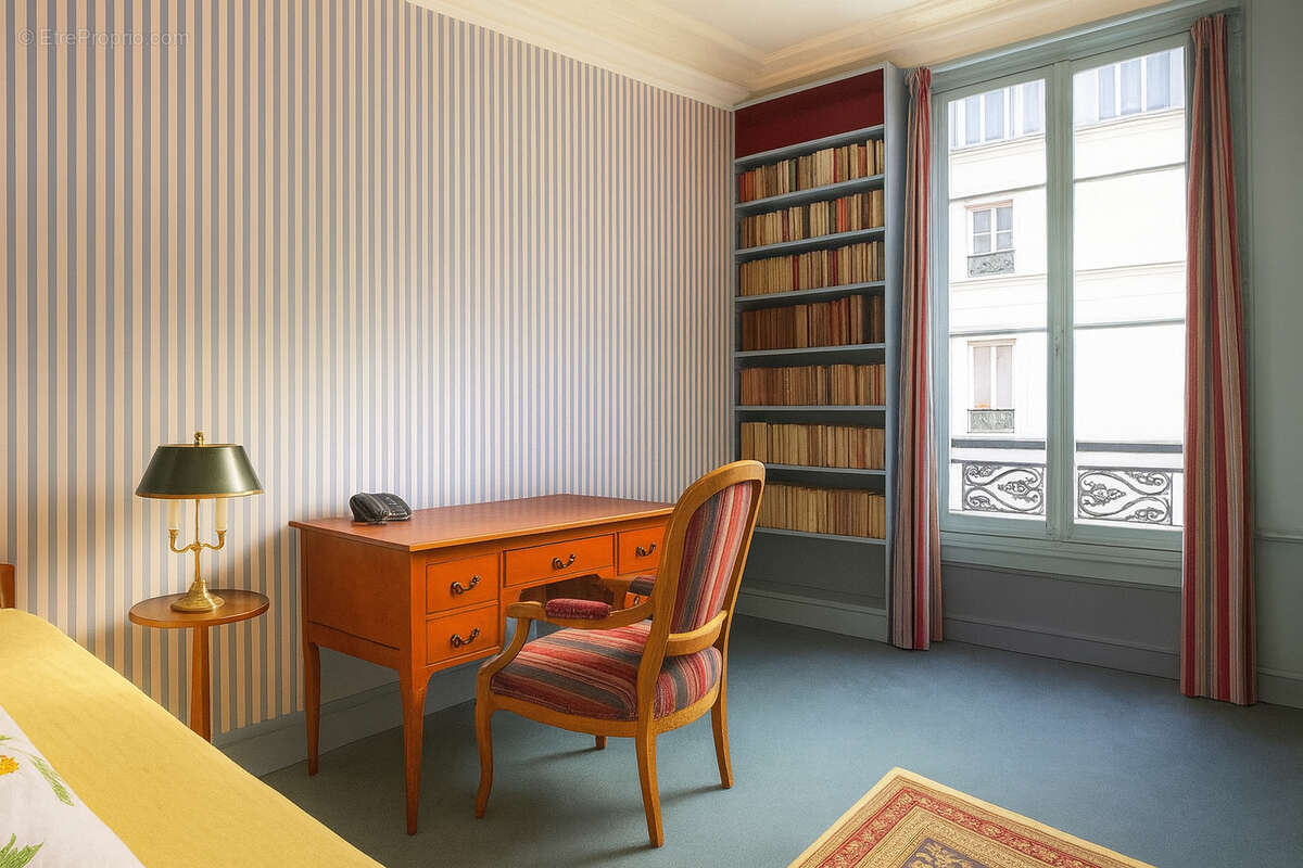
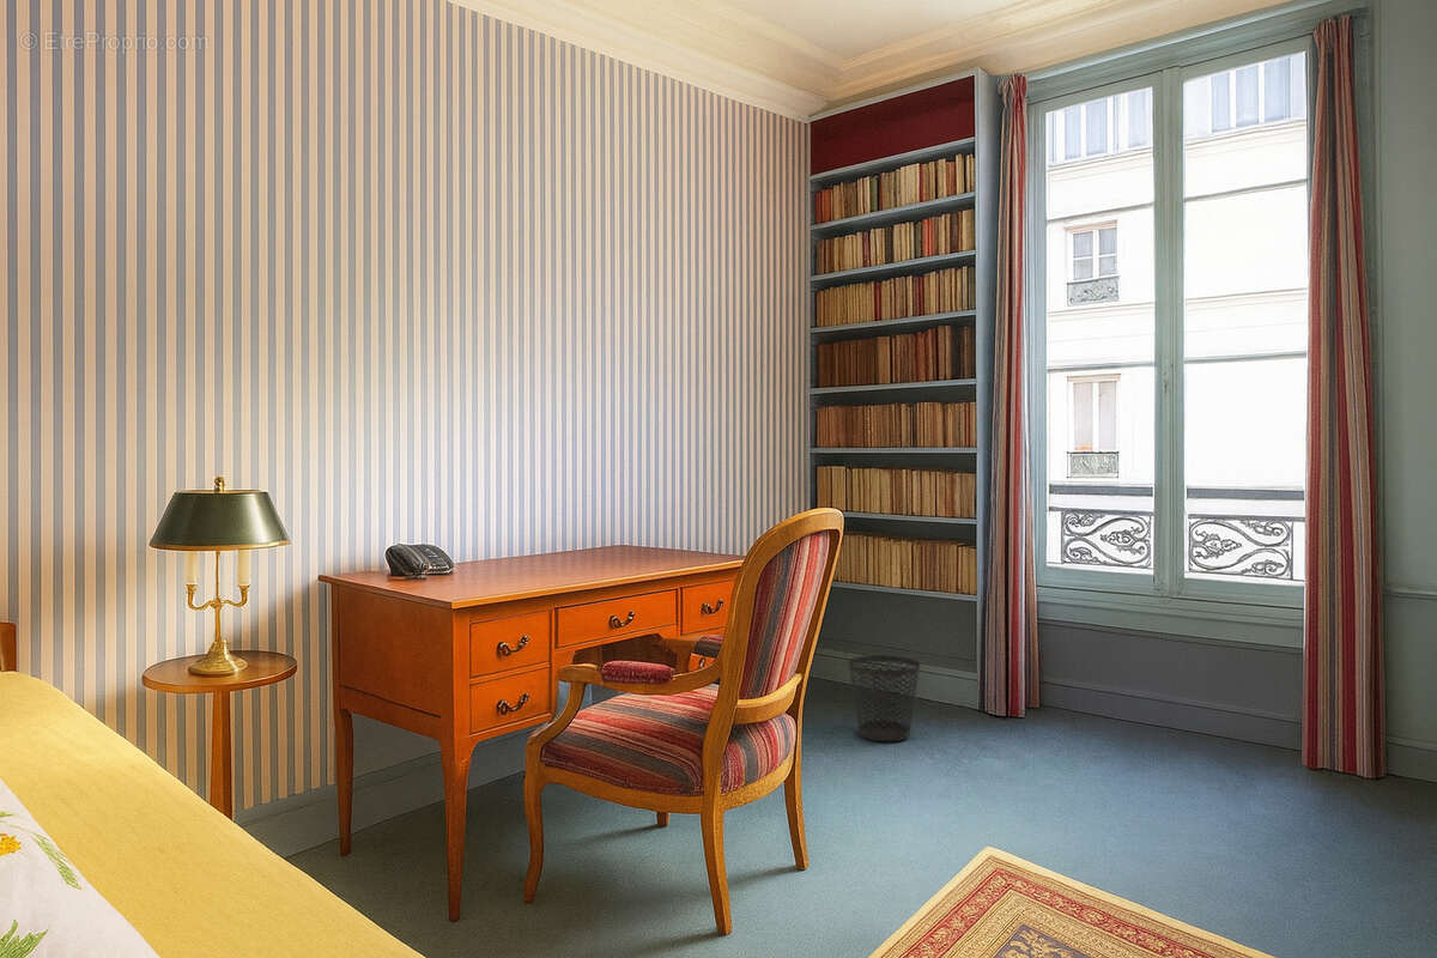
+ wastebasket [847,654,922,742]
